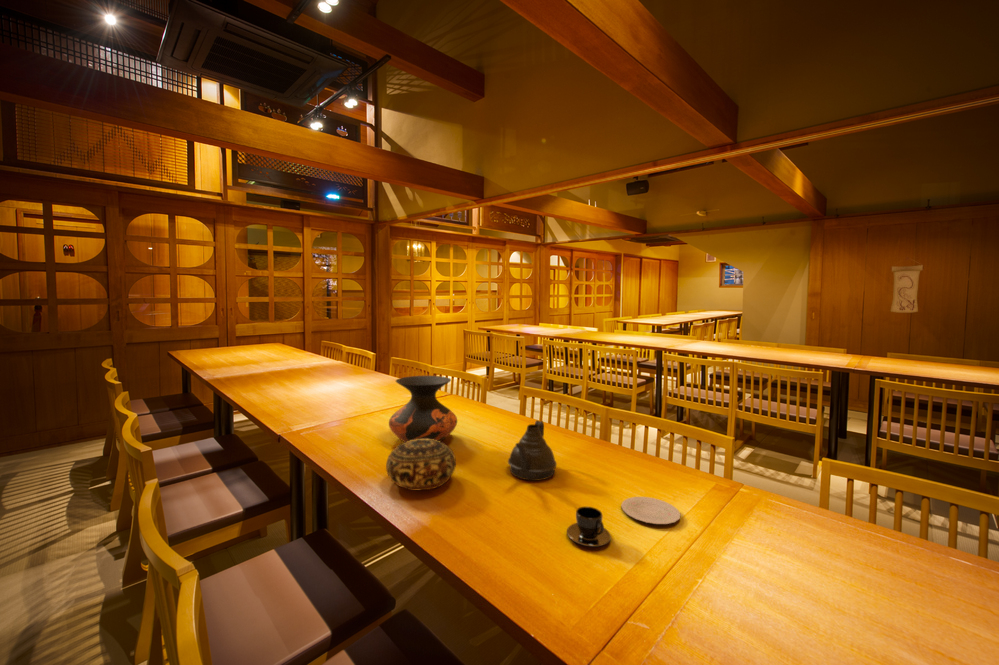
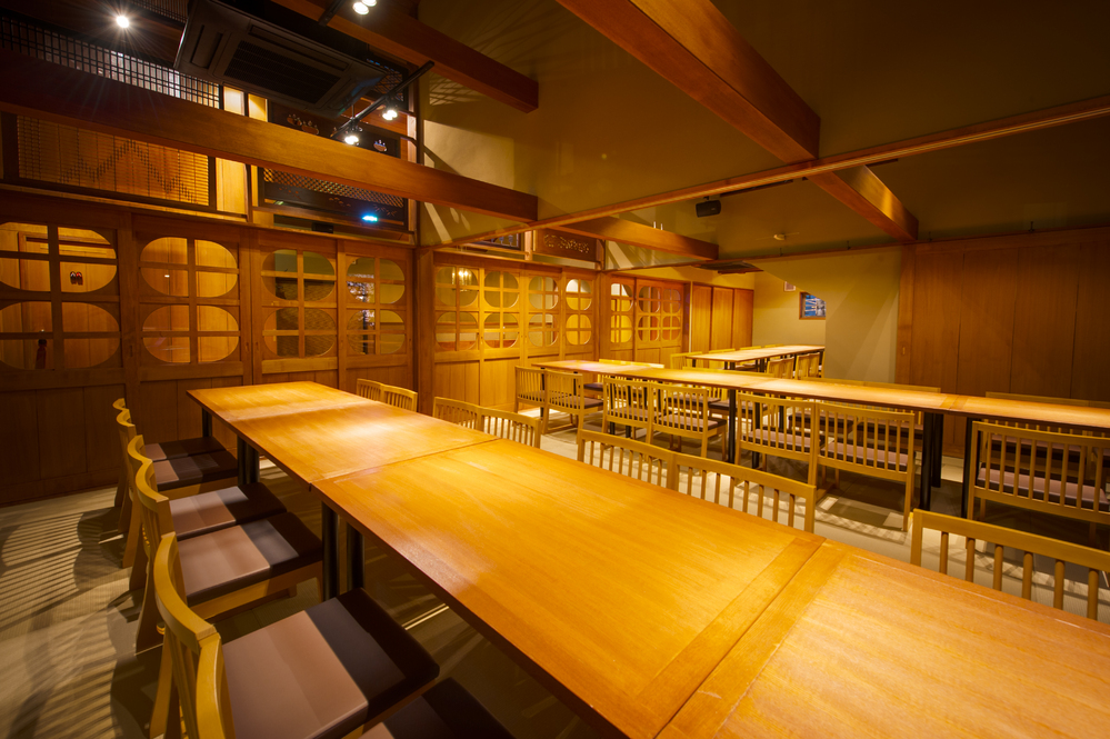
- teacup [566,506,612,547]
- decorative ball [385,439,457,491]
- teapot [507,419,557,482]
- vase [388,375,458,443]
- plate [620,496,681,525]
- wall scroll [889,256,925,314]
